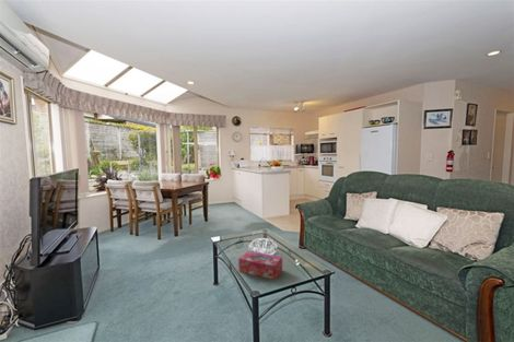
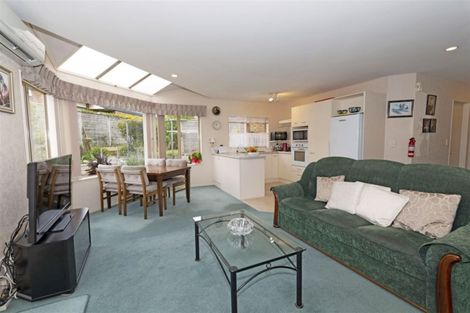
- tissue box [237,250,283,281]
